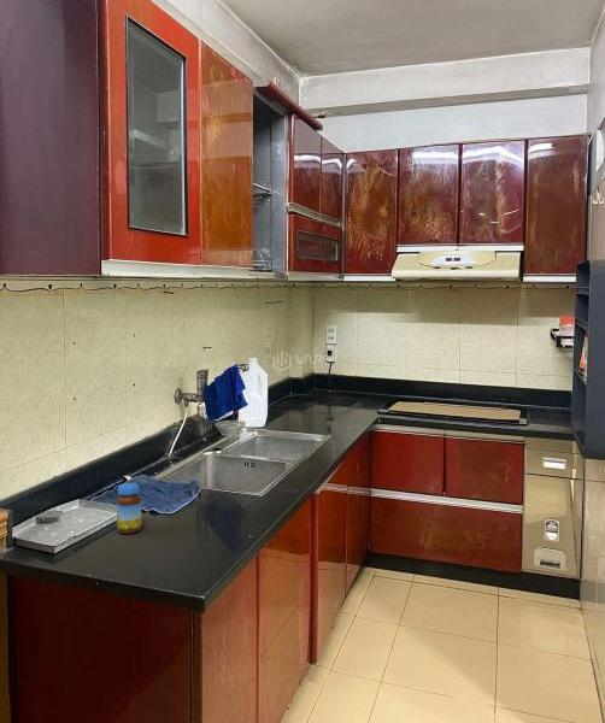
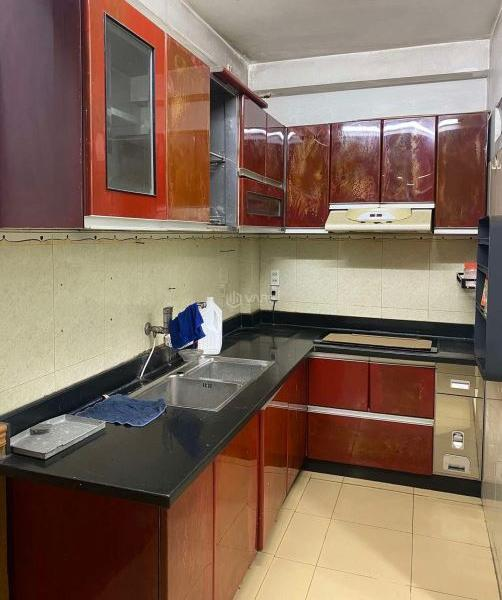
- jar [116,482,143,535]
